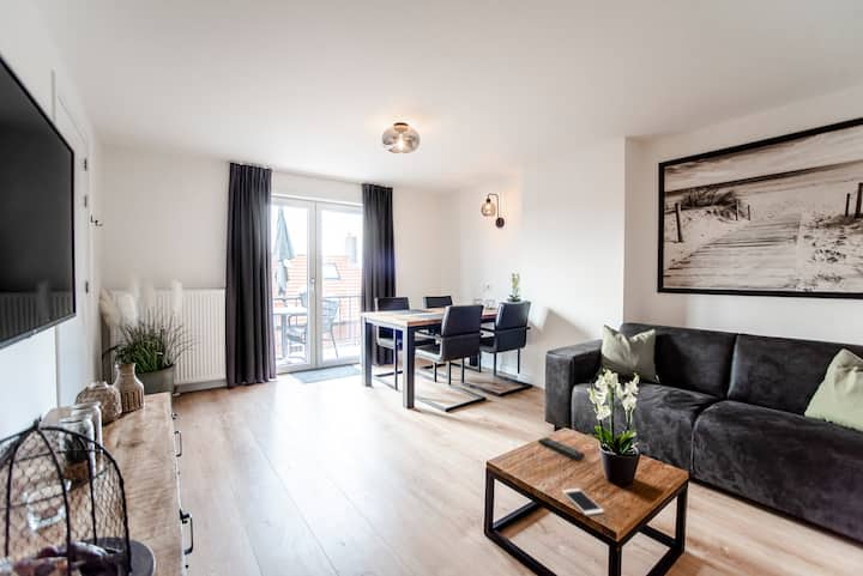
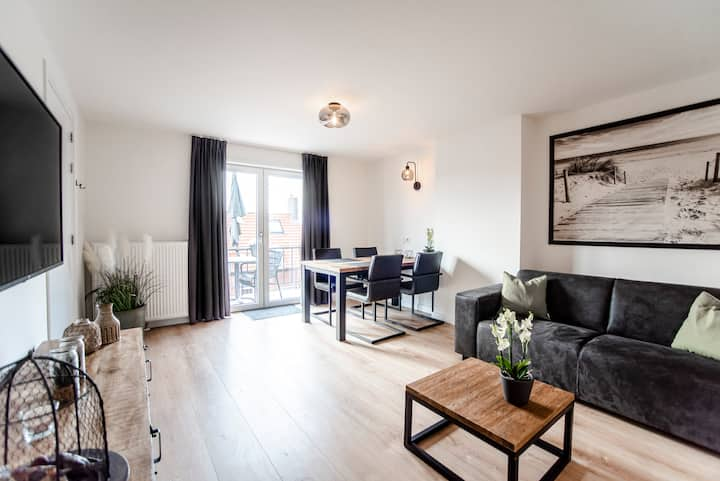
- remote control [537,437,586,461]
- cell phone [560,487,605,516]
